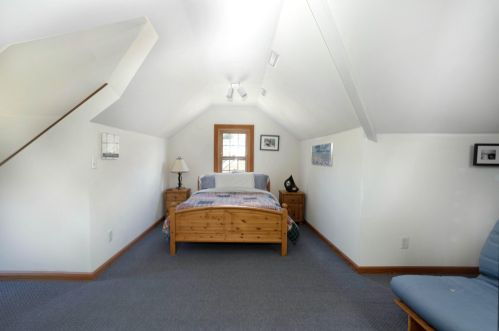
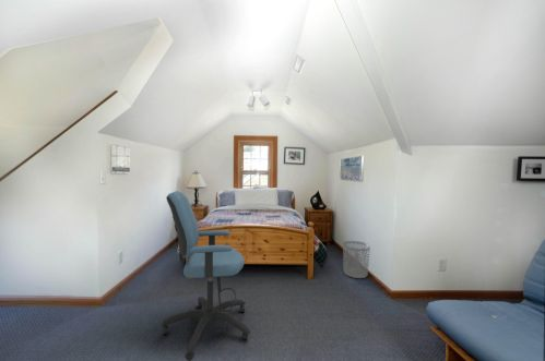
+ office chair [161,190,251,361]
+ waste bin [342,240,371,279]
